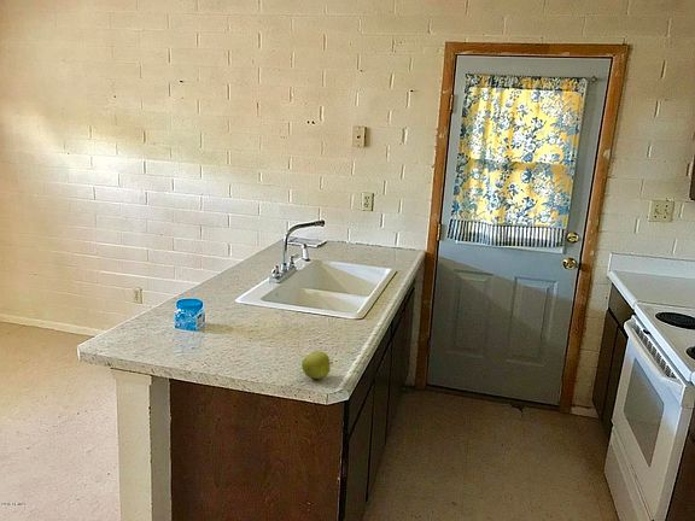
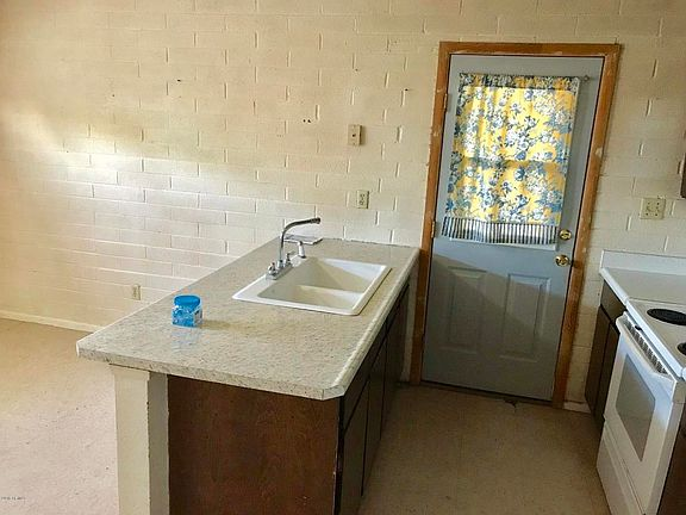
- apple [300,350,334,380]
